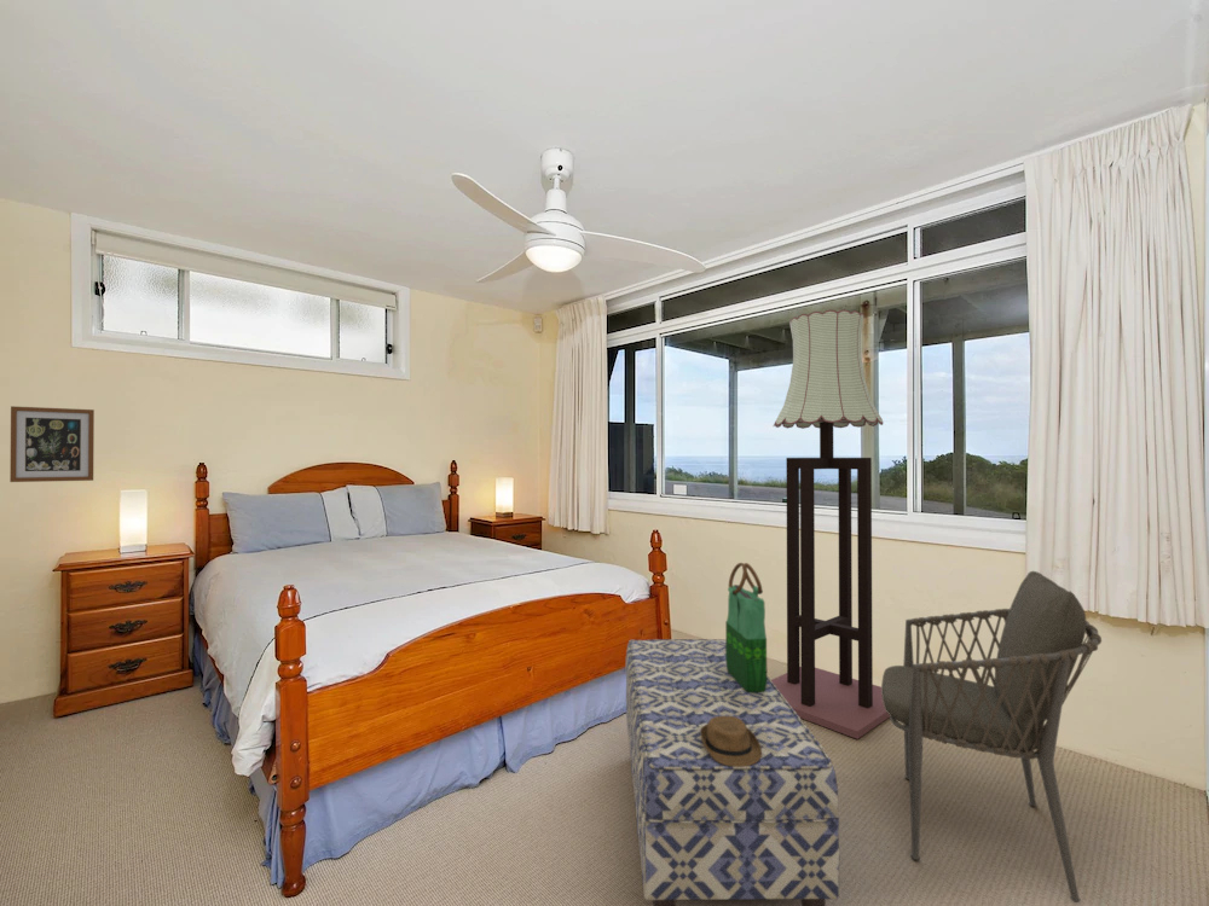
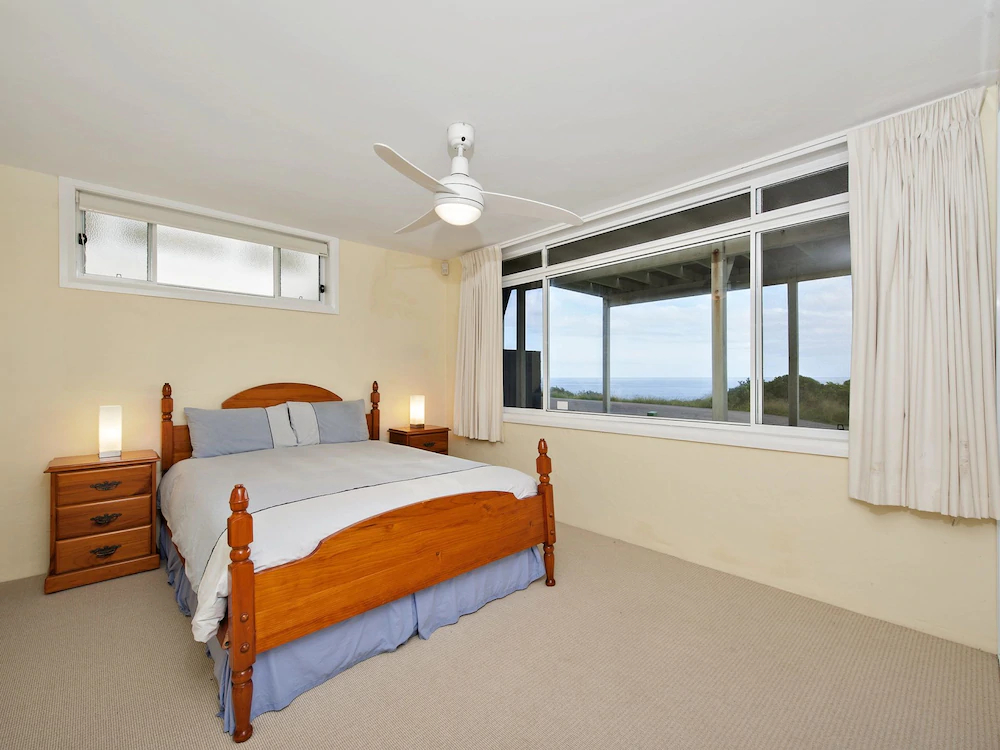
- wall art [8,405,96,483]
- boater hat [700,716,762,767]
- floor lamp [770,308,890,741]
- armchair [880,570,1103,904]
- bench [624,638,840,906]
- tote bag [724,562,768,692]
